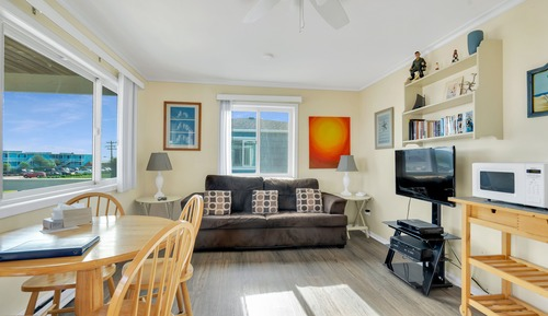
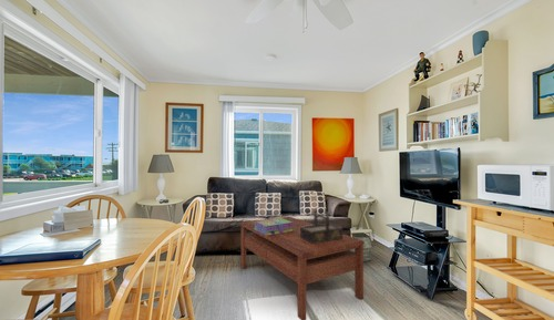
+ stack of books [255,217,295,236]
+ coffee table [239,216,365,320]
+ decorative box [300,208,343,244]
+ bag [350,236,372,262]
